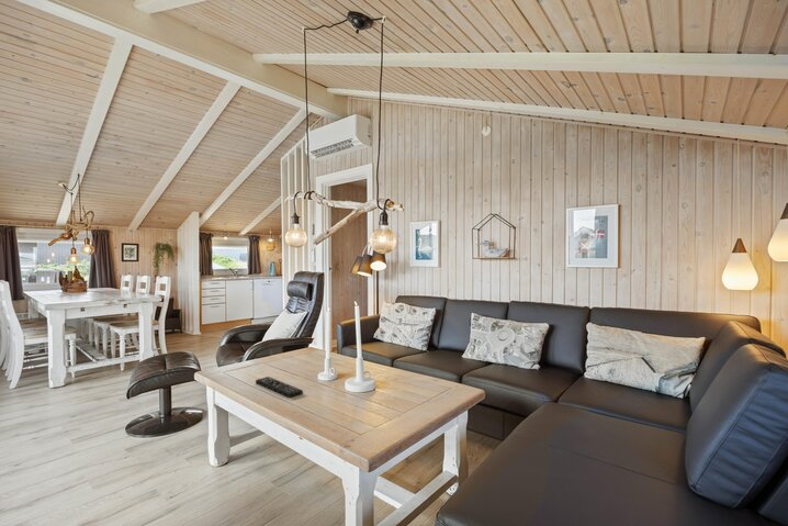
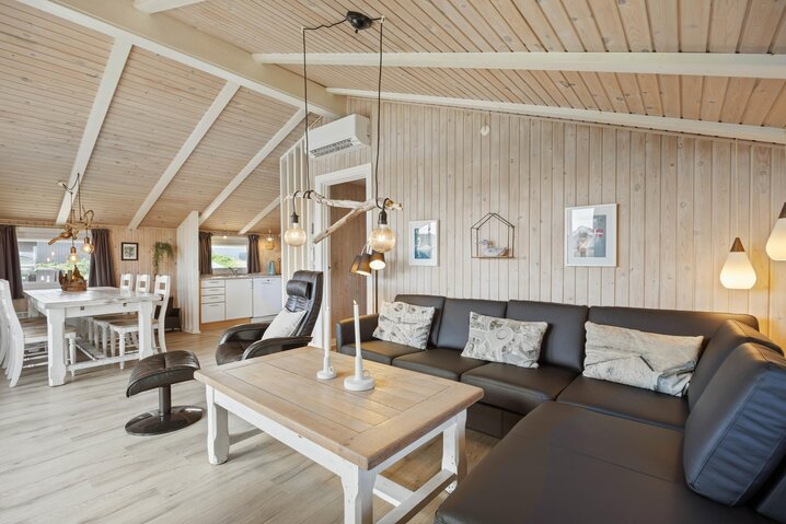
- remote control [255,376,304,399]
